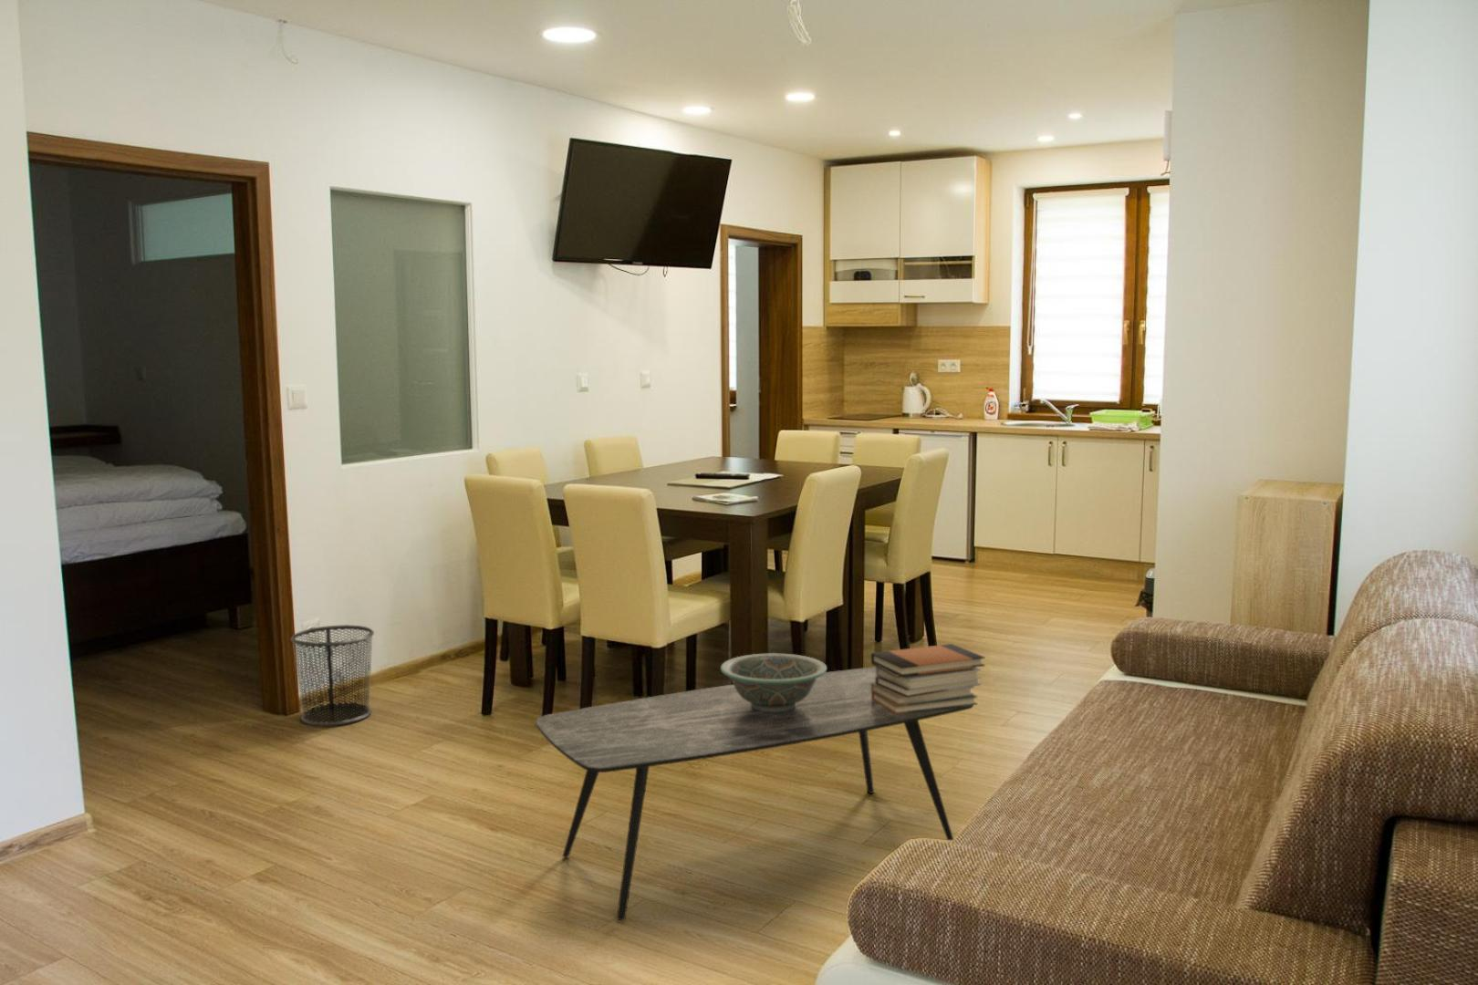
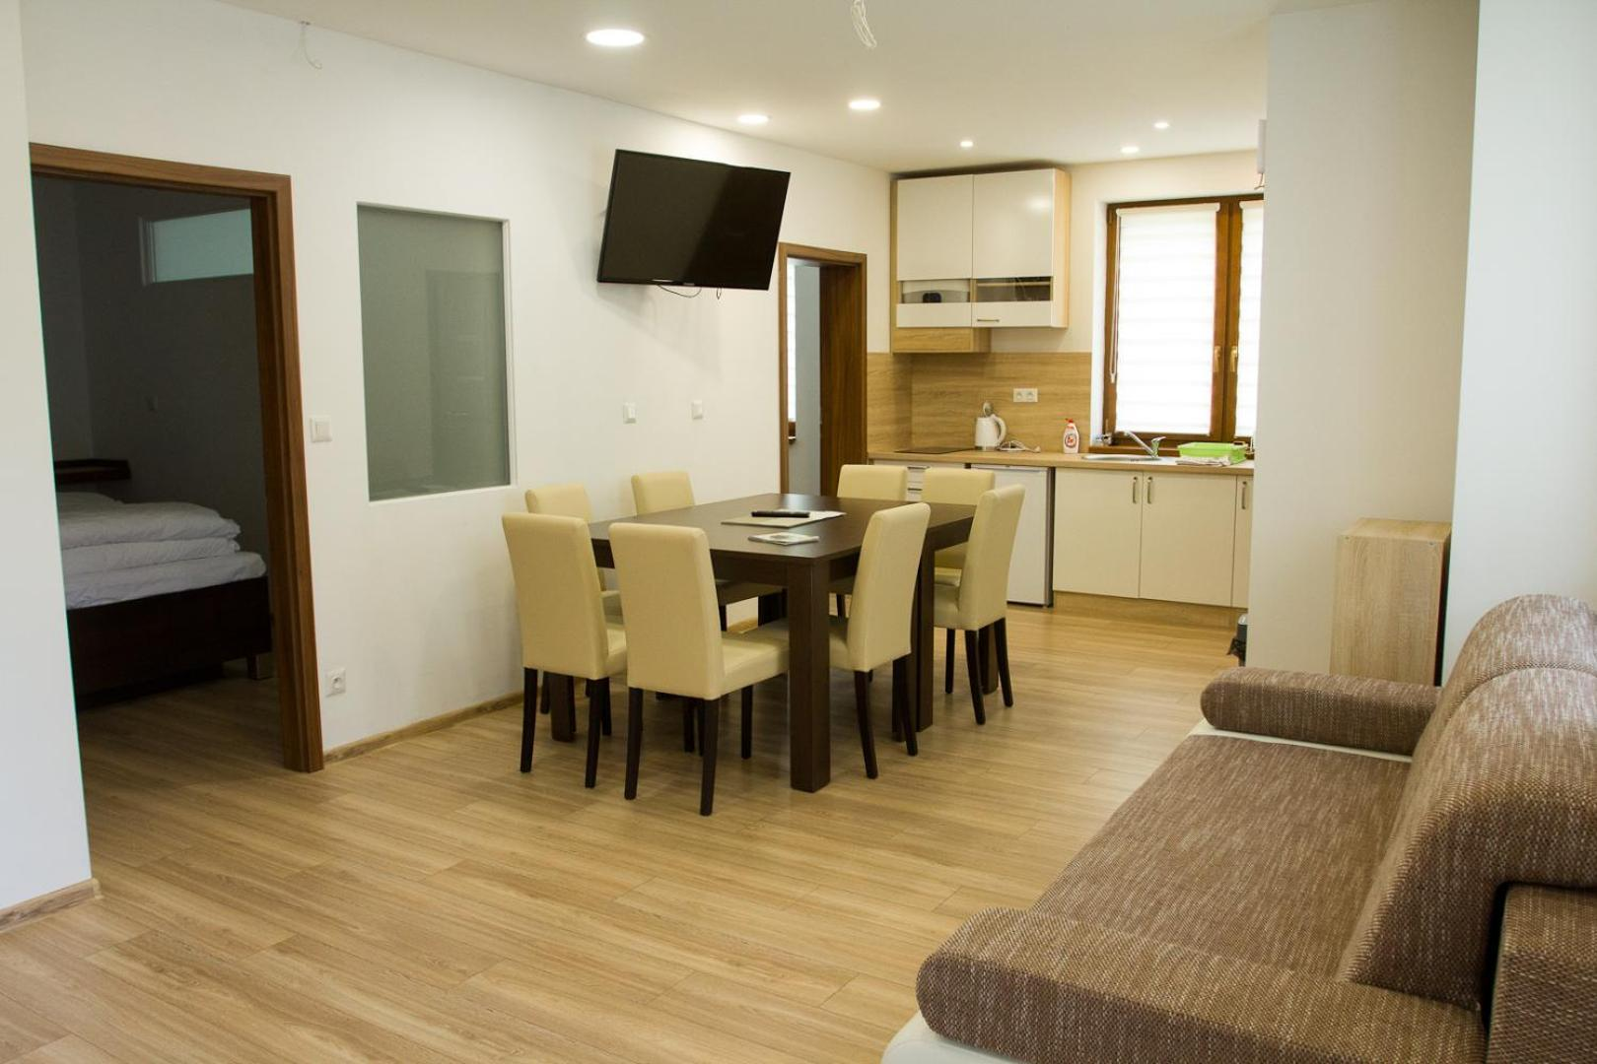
- decorative bowl [720,652,827,712]
- waste bin [290,623,375,727]
- coffee table [534,666,974,921]
- book stack [870,643,986,715]
